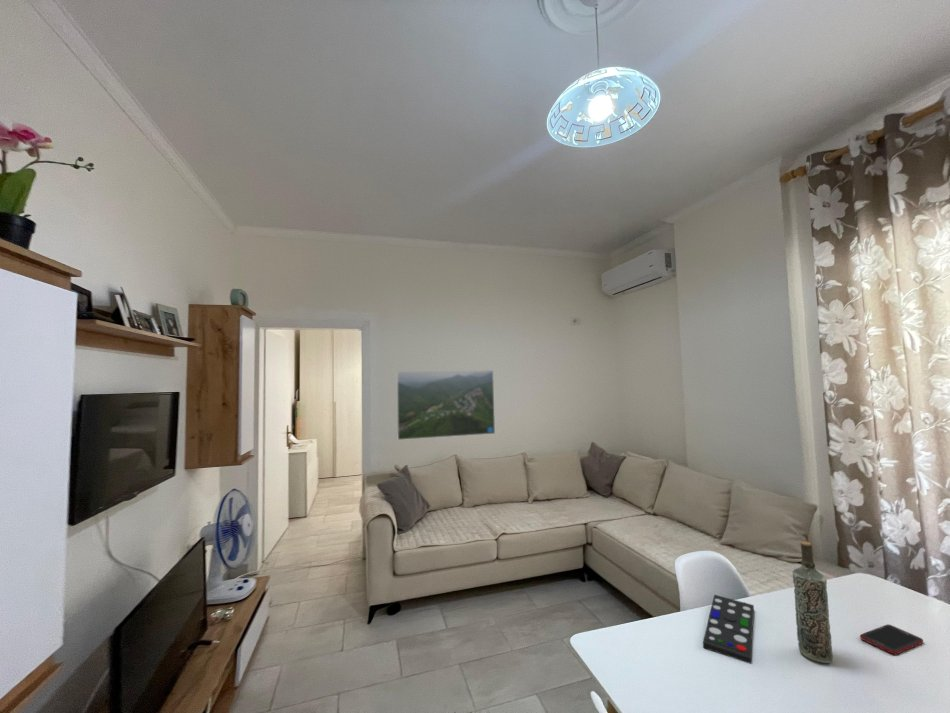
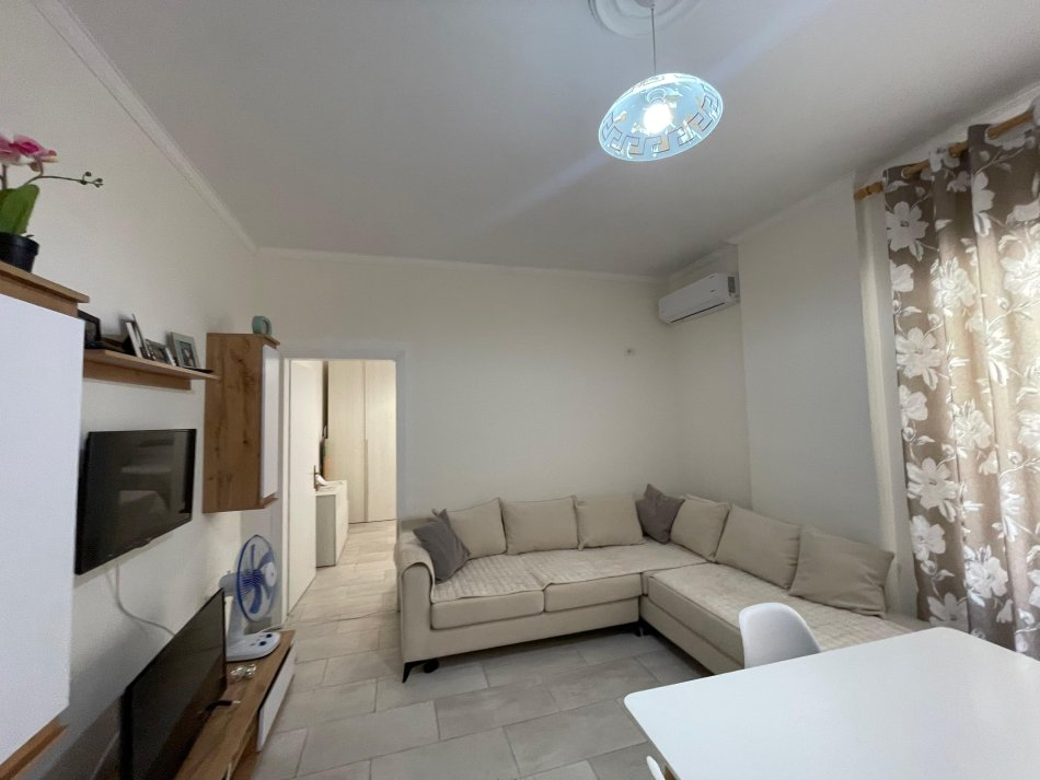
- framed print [396,369,496,441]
- cell phone [859,623,924,656]
- remote control [702,594,755,665]
- bottle [791,540,834,664]
